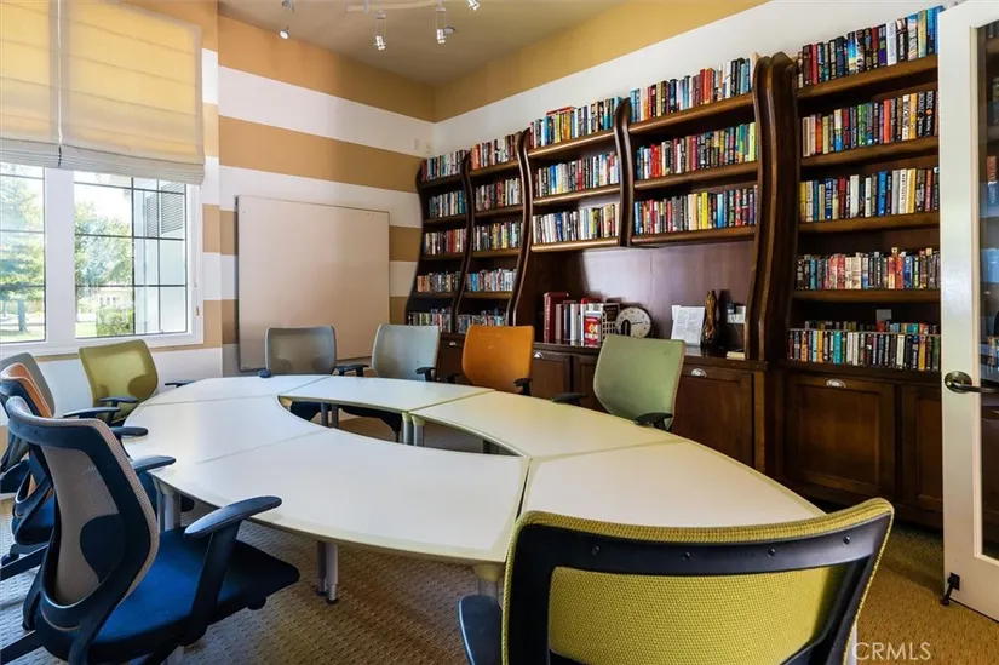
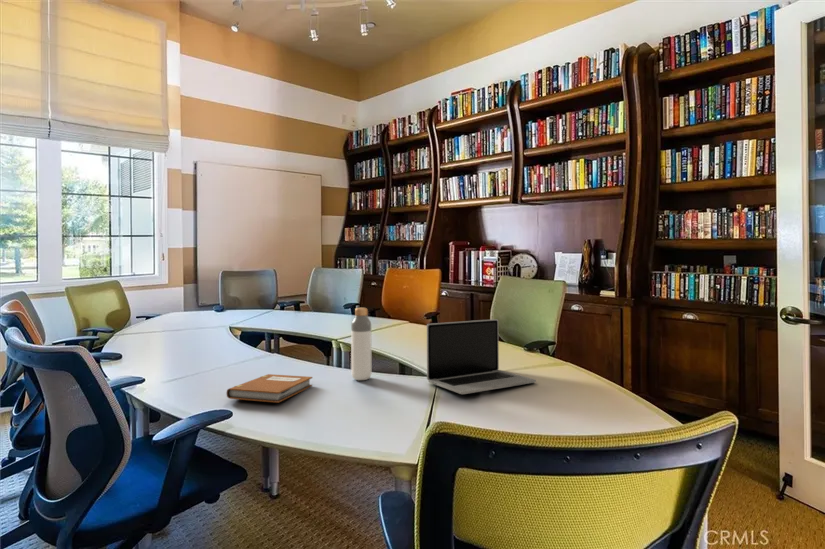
+ notebook [226,373,313,404]
+ laptop [426,318,537,395]
+ bottle [350,307,372,381]
